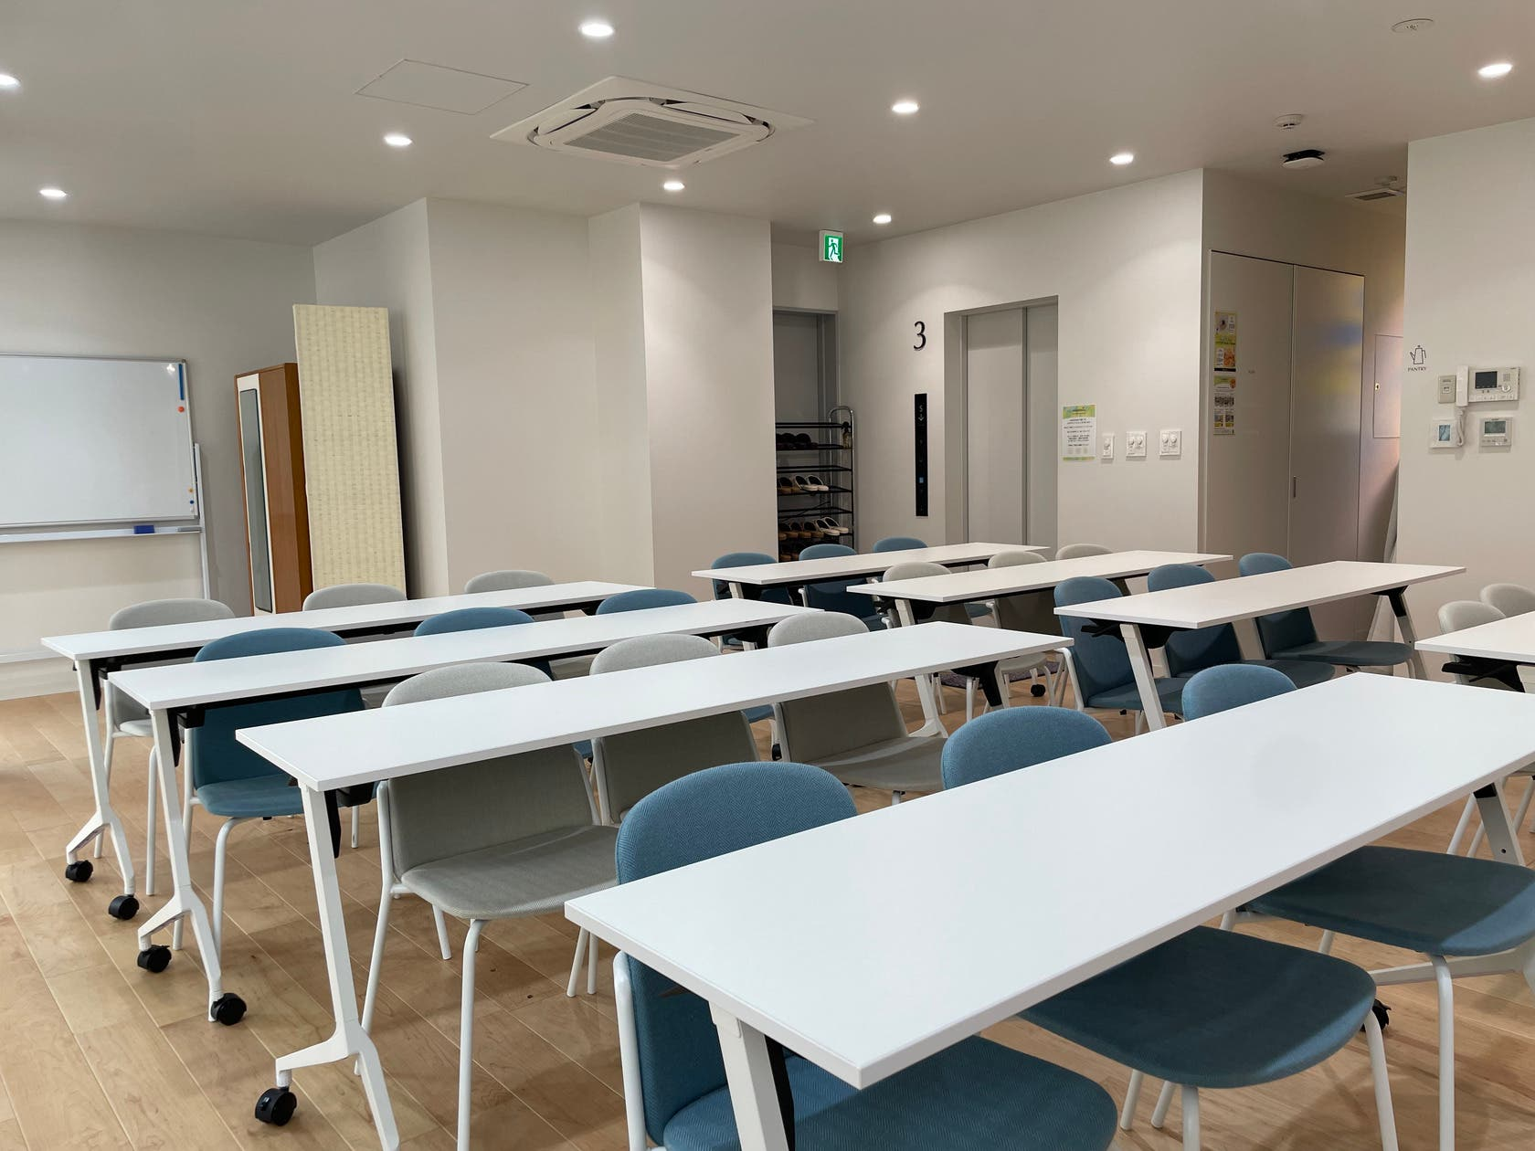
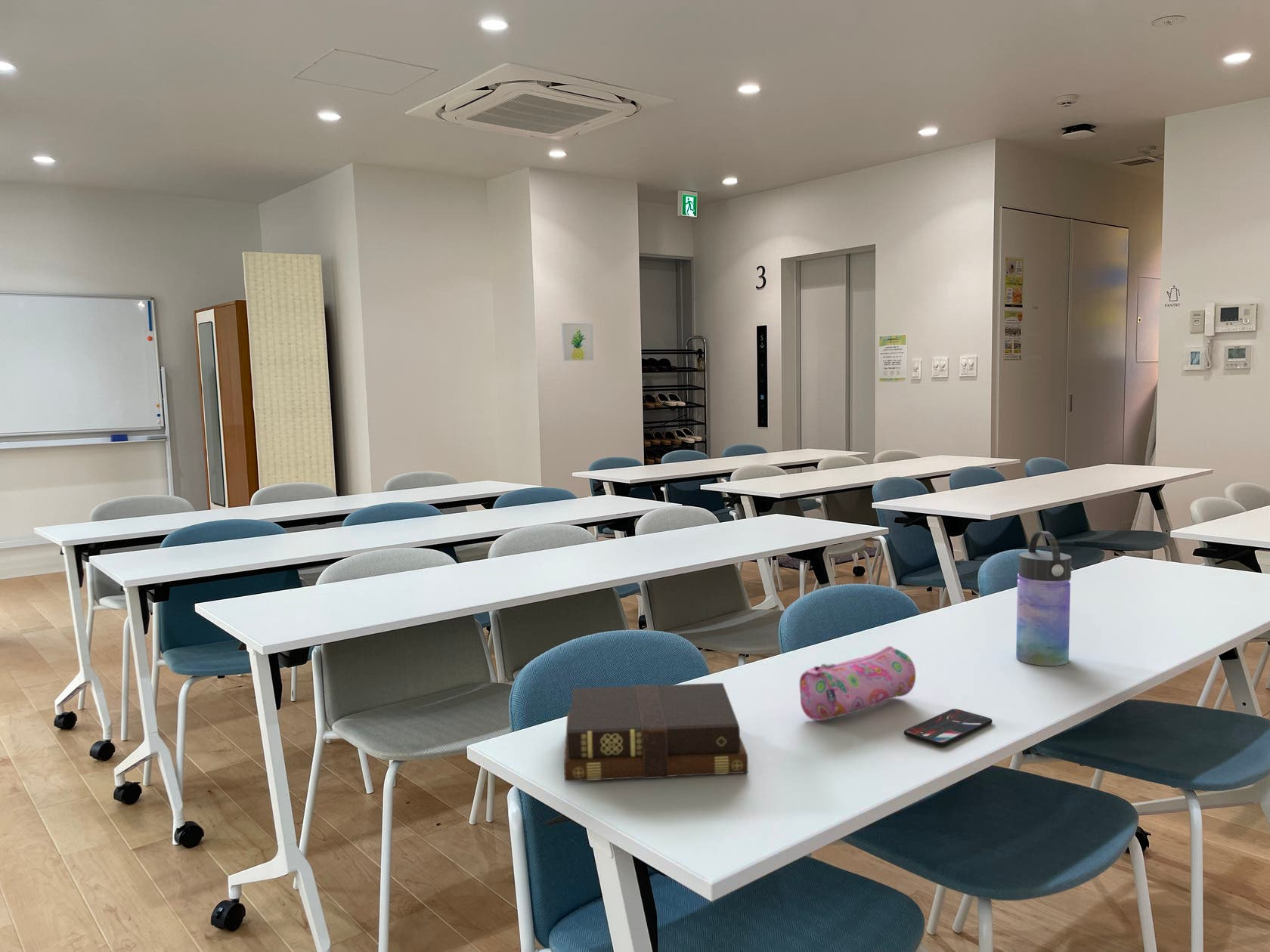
+ wall art [560,322,594,362]
+ bible [563,682,749,782]
+ smartphone [903,708,993,747]
+ water bottle [1015,530,1072,666]
+ pencil case [799,645,916,722]
